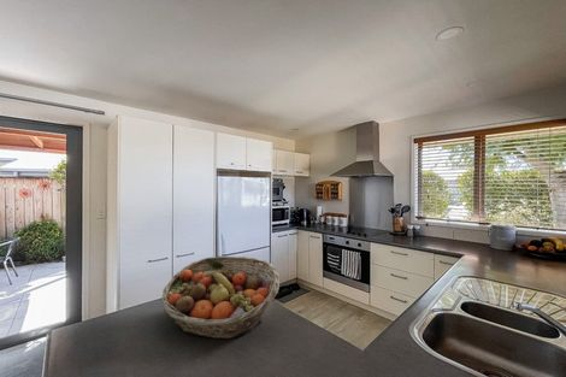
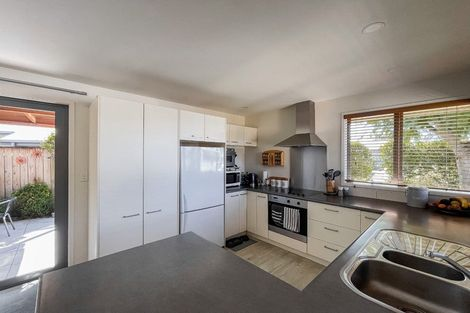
- fruit basket [160,255,281,340]
